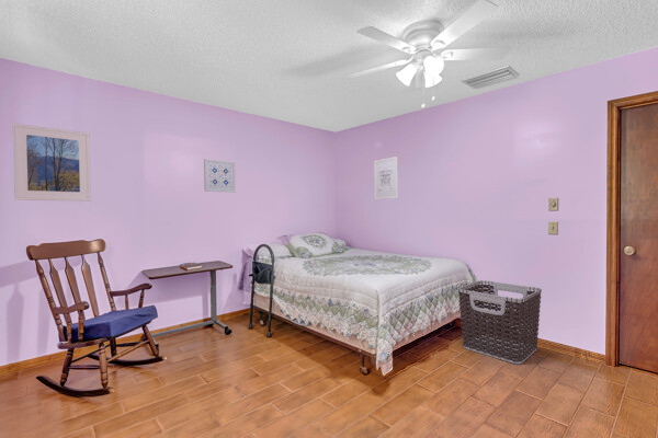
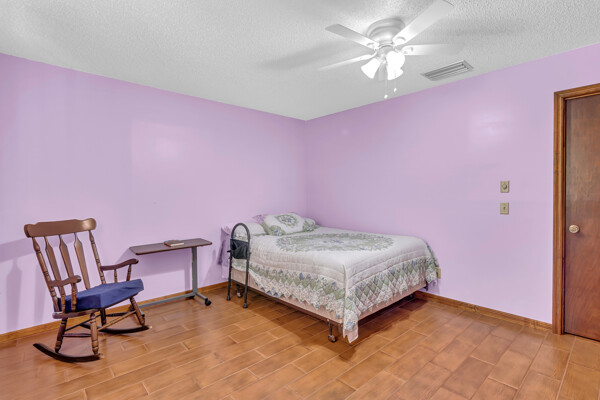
- clothes hamper [457,279,543,365]
- wall art [373,155,399,200]
- wall art [203,158,237,194]
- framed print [12,123,92,203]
